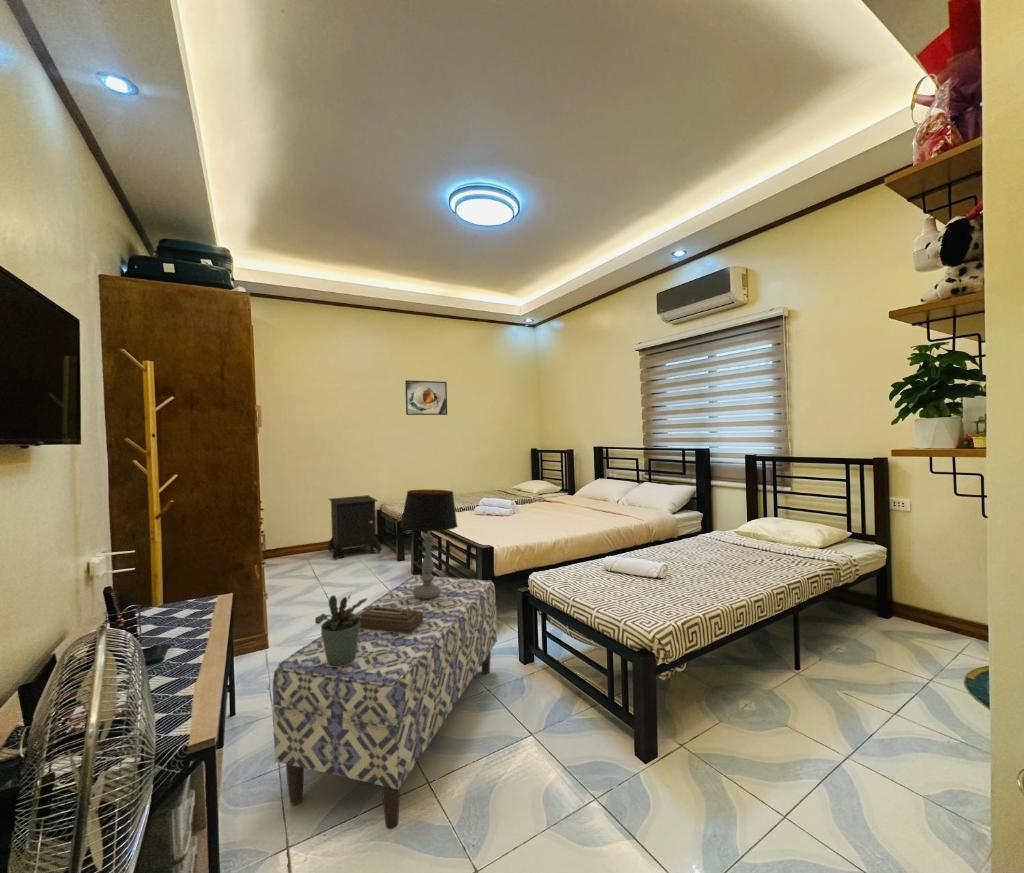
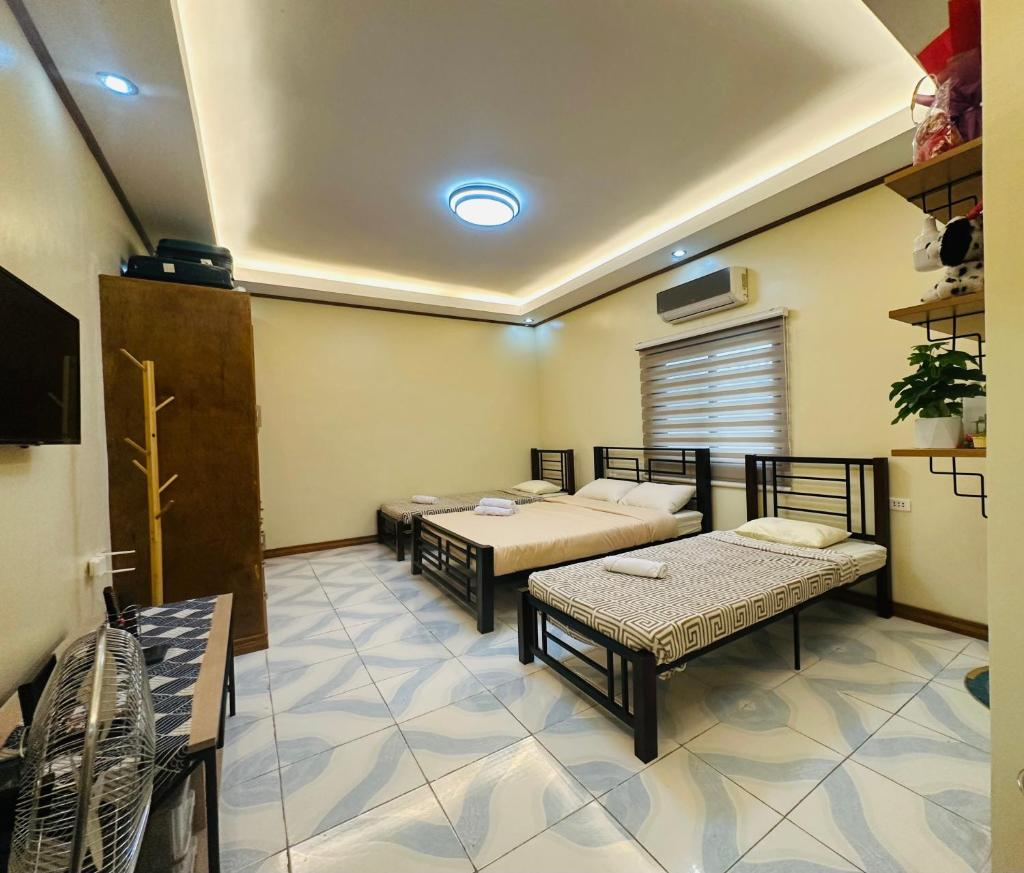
- bench [272,574,498,830]
- tissue box [357,606,423,634]
- table lamp [399,489,459,599]
- potted plant [314,593,369,667]
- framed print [404,379,448,416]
- nightstand [327,494,383,560]
